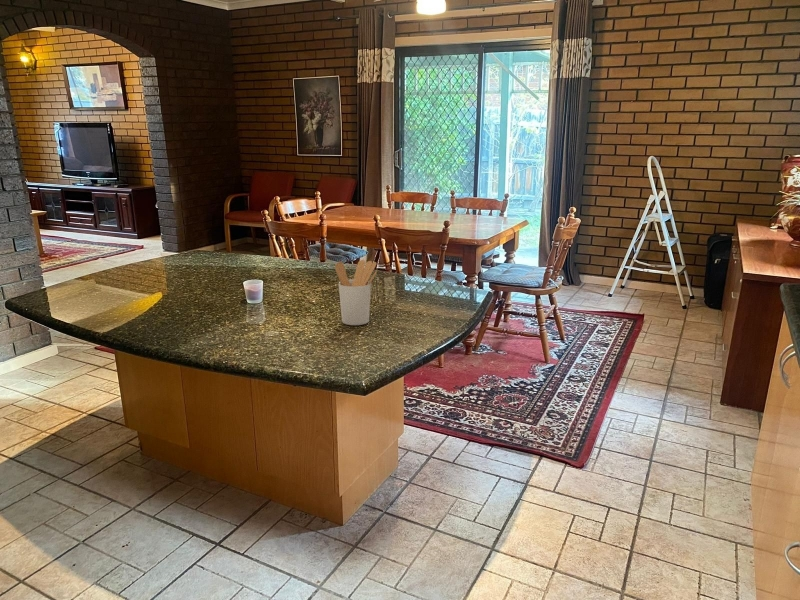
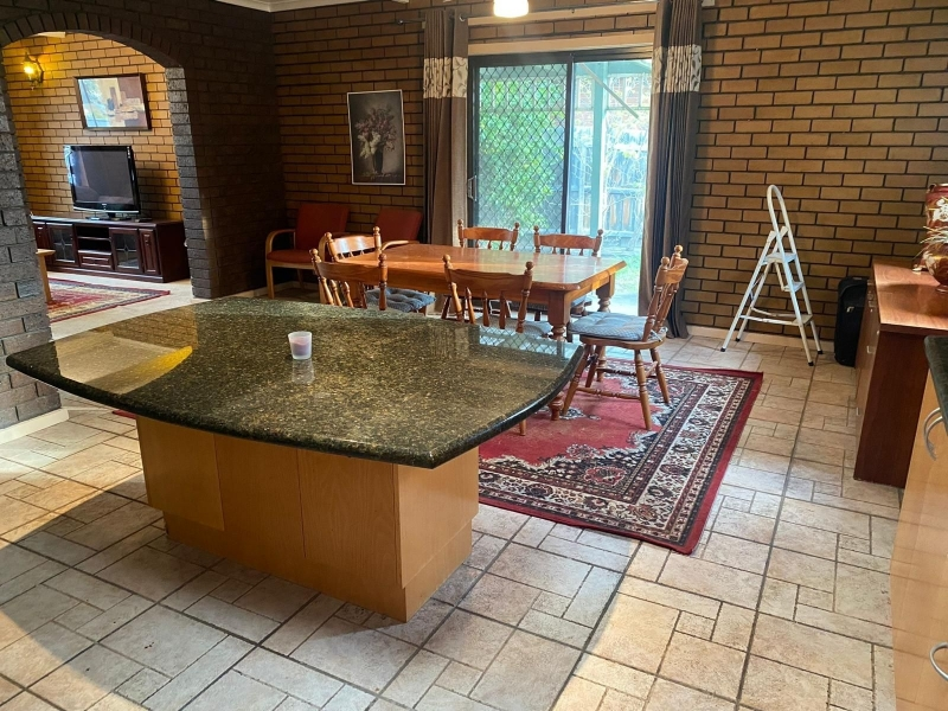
- utensil holder [334,259,378,326]
